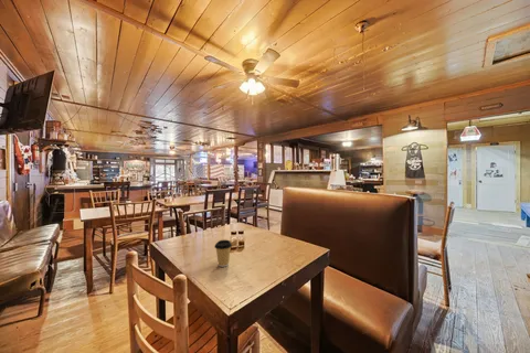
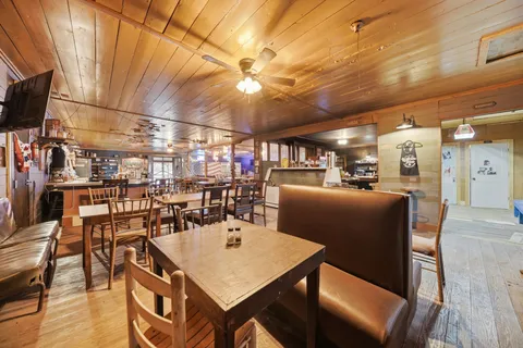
- coffee cup [213,239,233,268]
